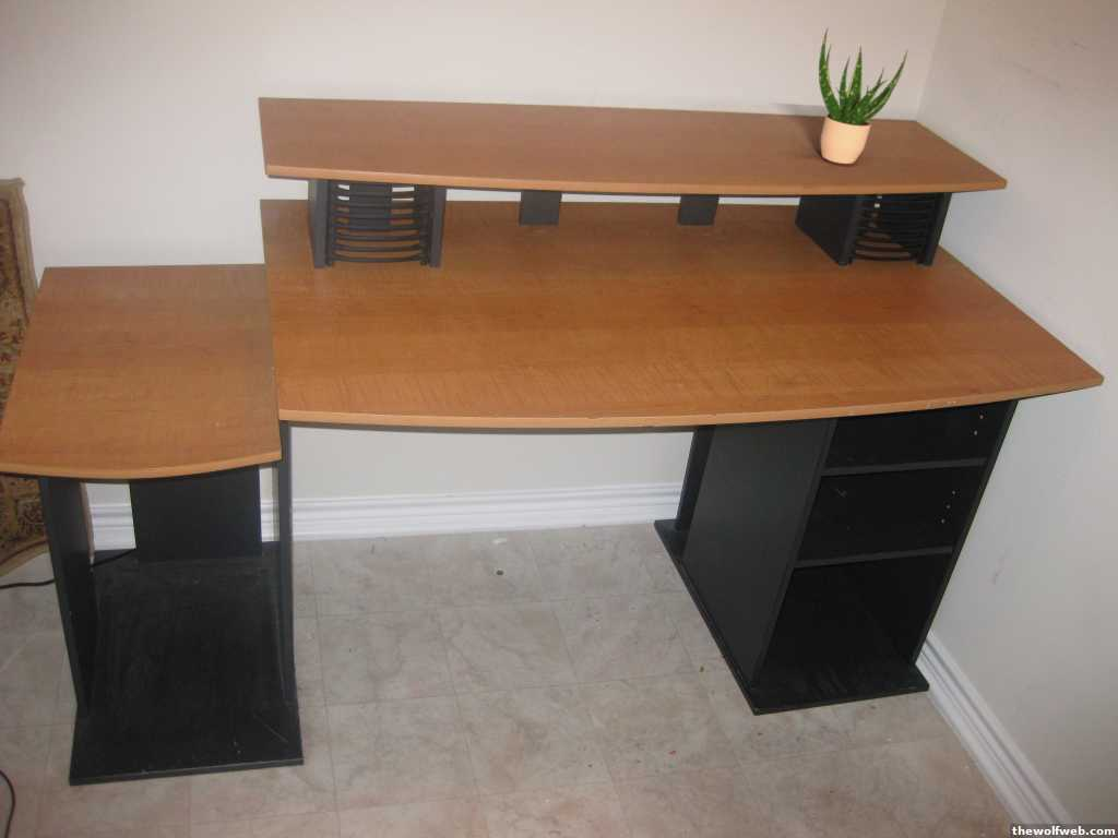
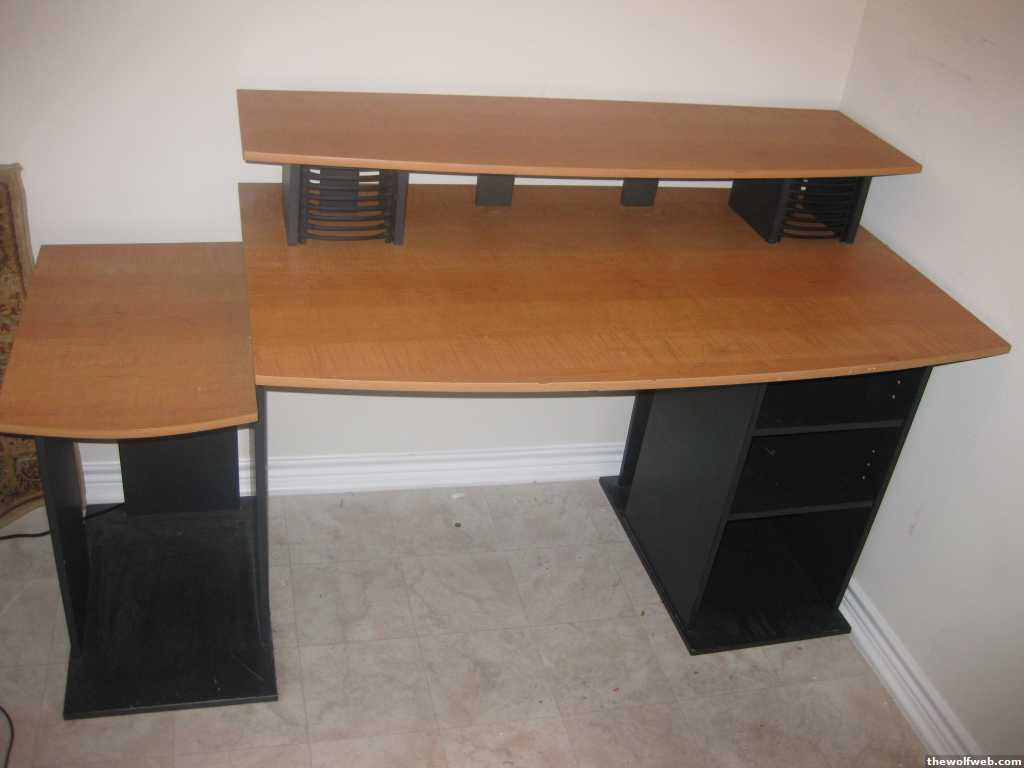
- potted plant [818,27,909,165]
